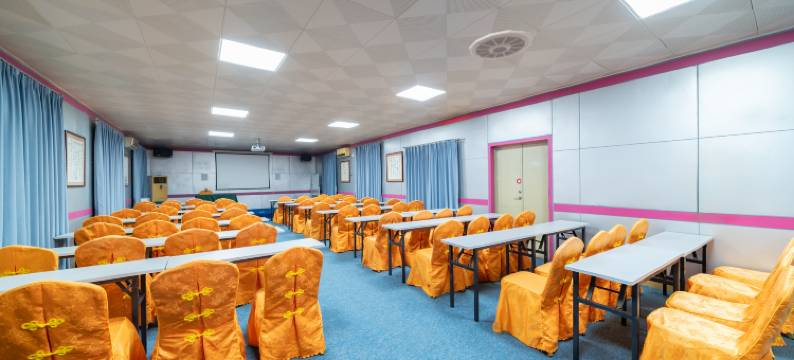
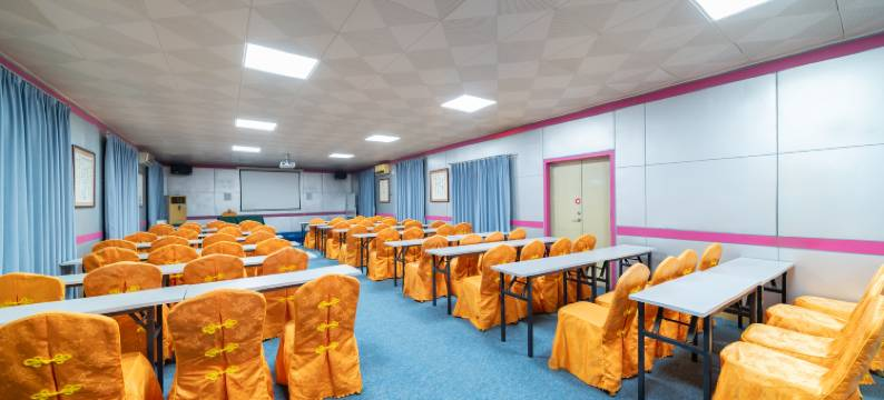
- ceiling vent [468,29,534,61]
